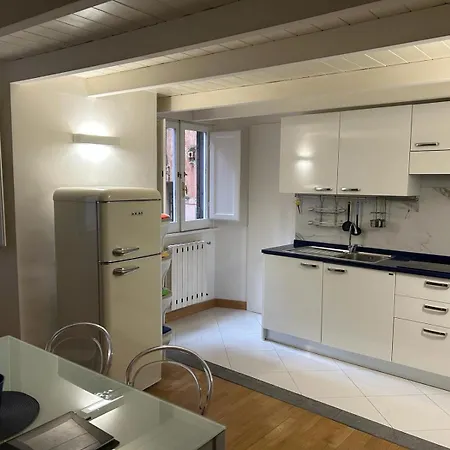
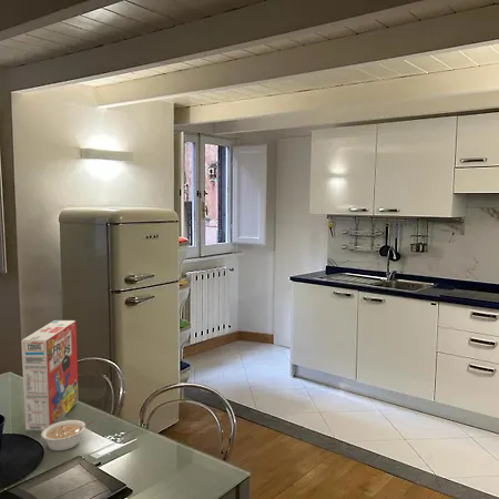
+ legume [40,419,95,452]
+ cereal box [20,319,80,431]
